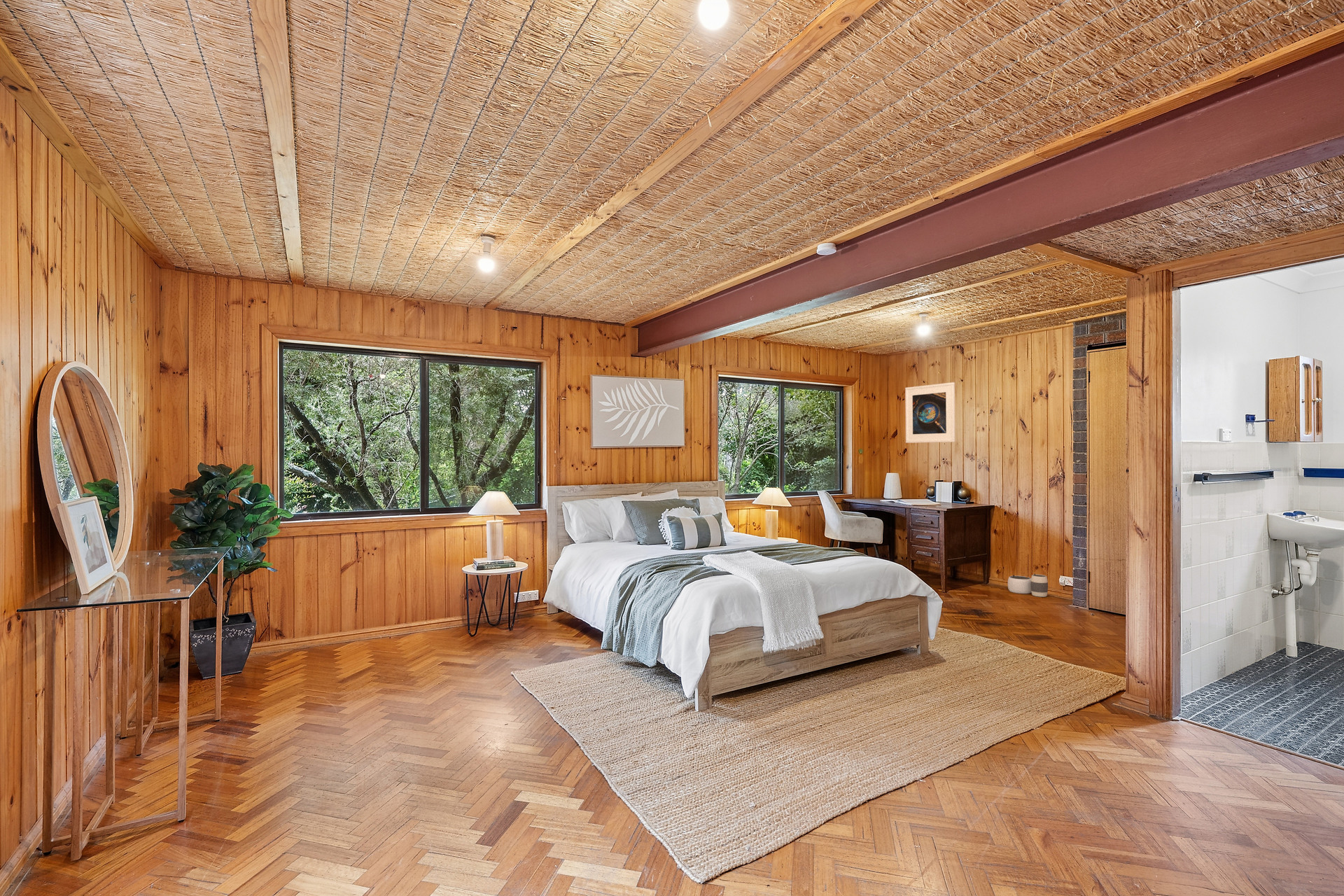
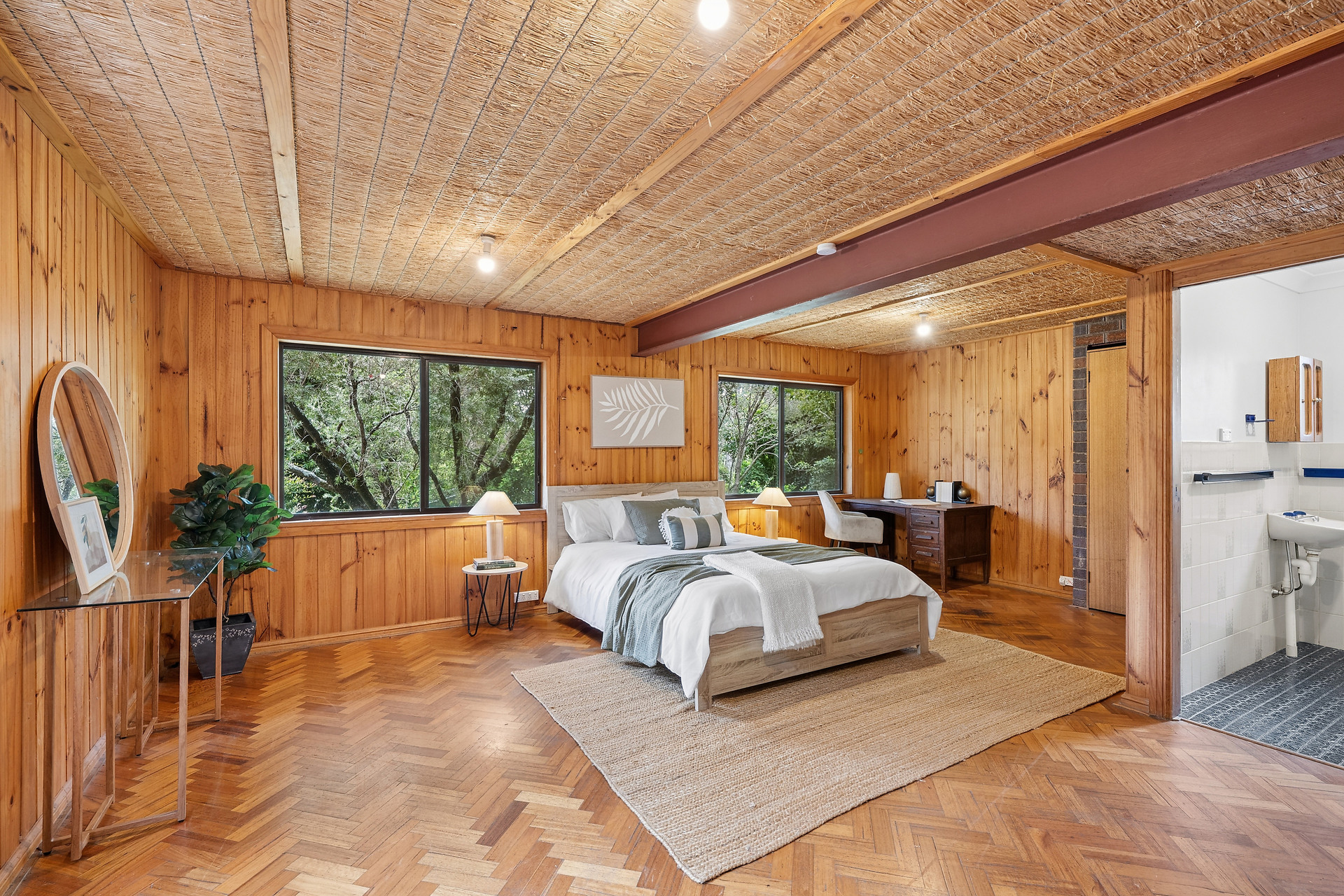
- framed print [904,381,956,444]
- waste basket [1007,573,1049,598]
